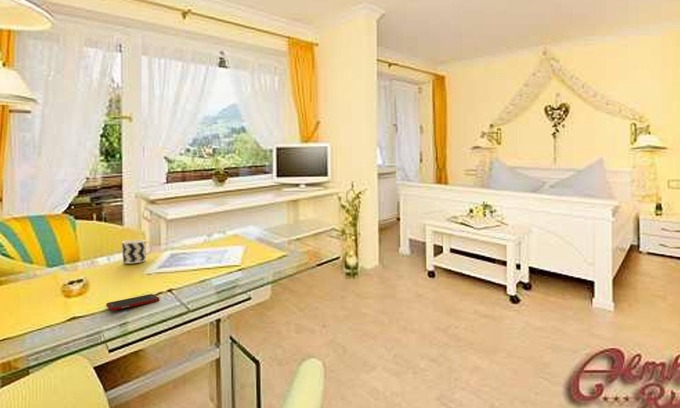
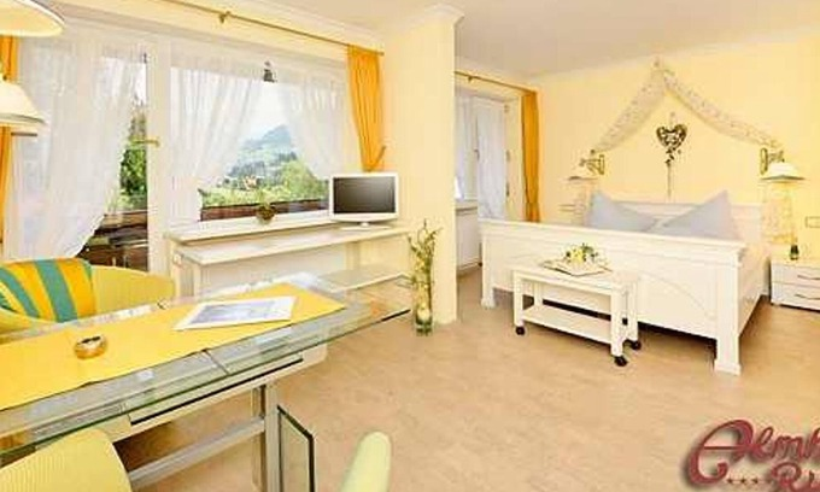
- cell phone [105,293,160,311]
- cup [121,239,154,264]
